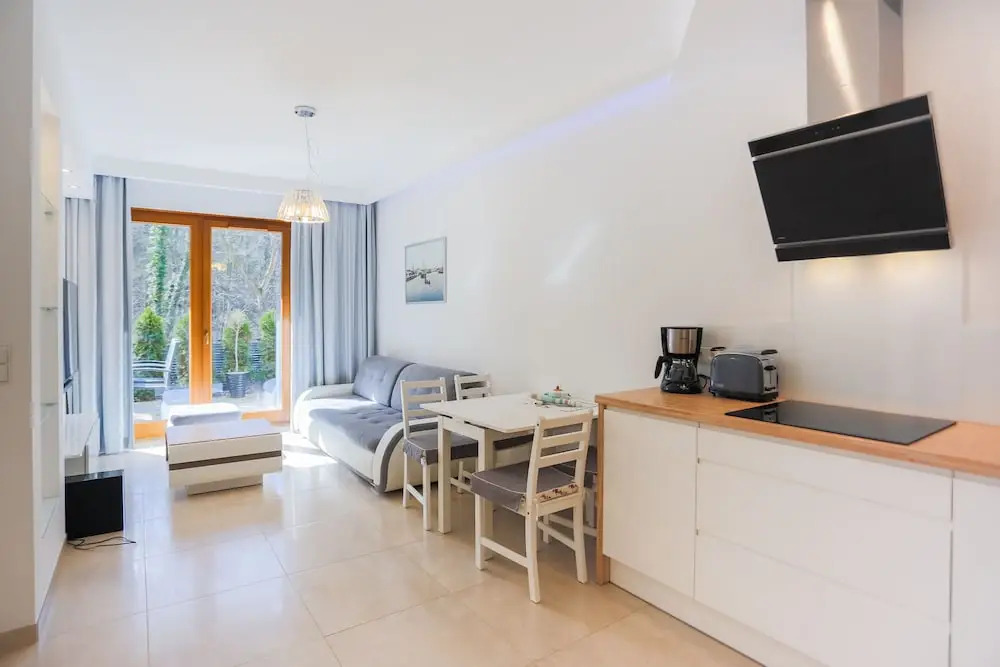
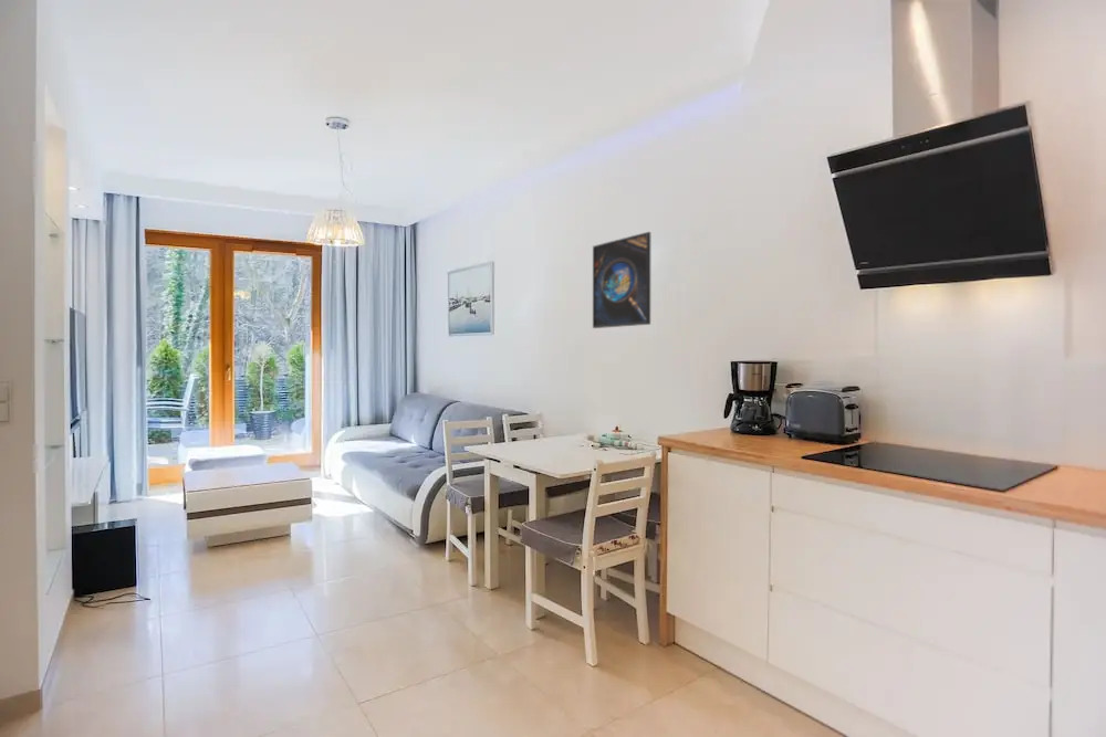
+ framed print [592,231,651,329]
